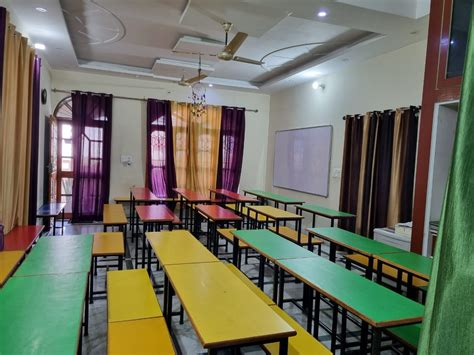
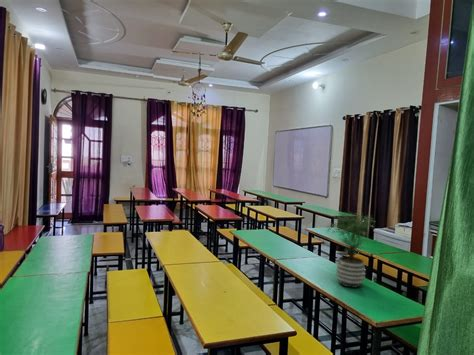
+ potted plant [324,211,379,289]
